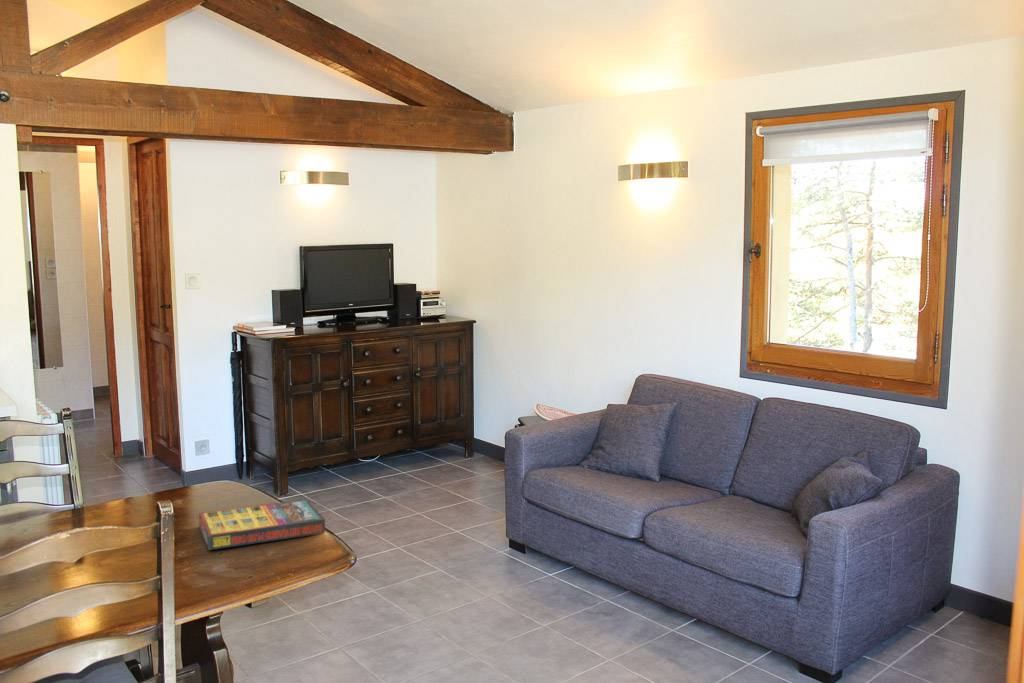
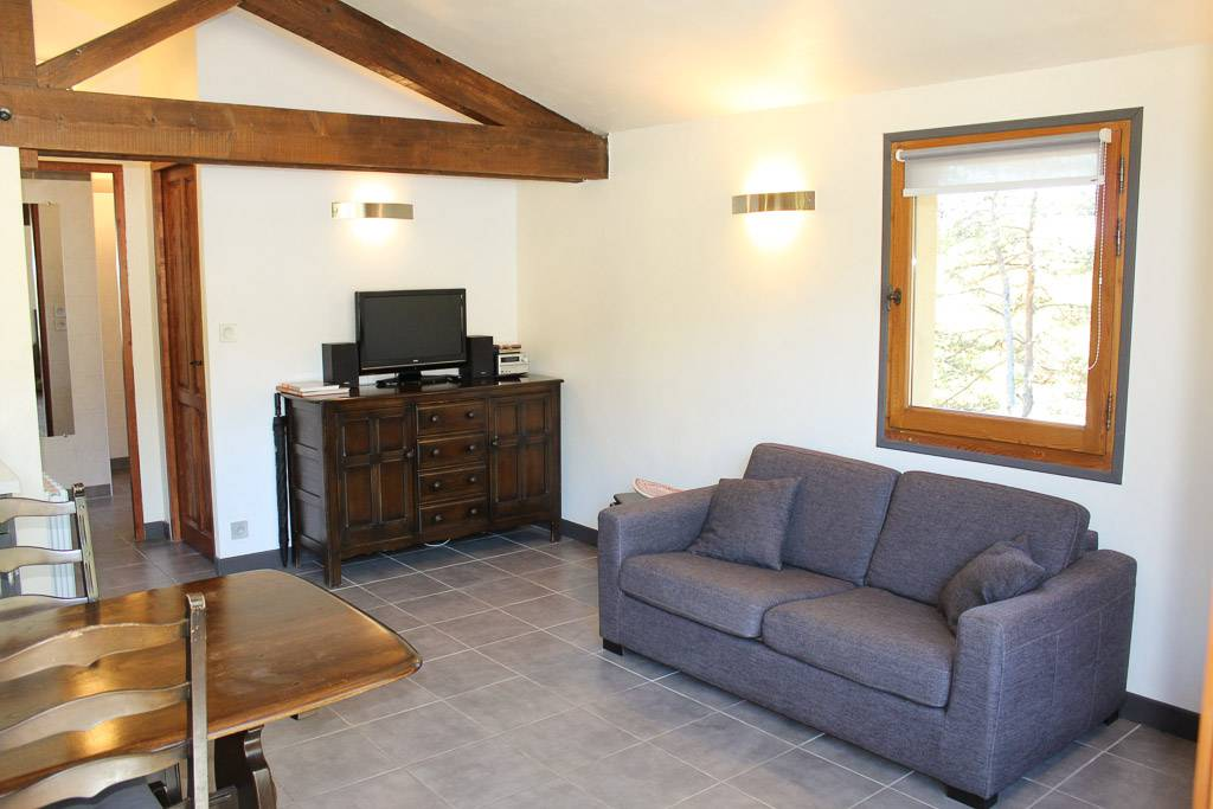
- game compilation box [198,498,326,551]
